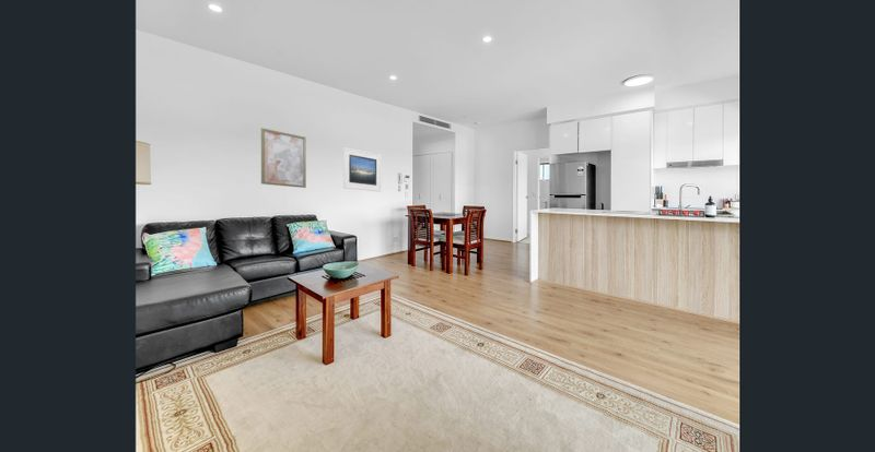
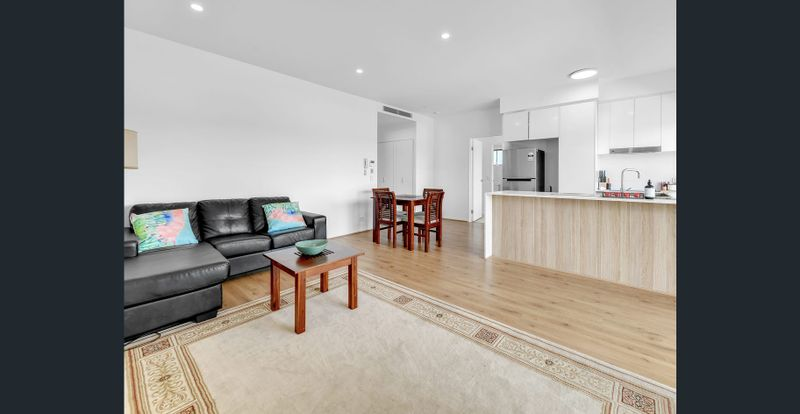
- wall art [260,127,307,189]
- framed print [342,146,382,192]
